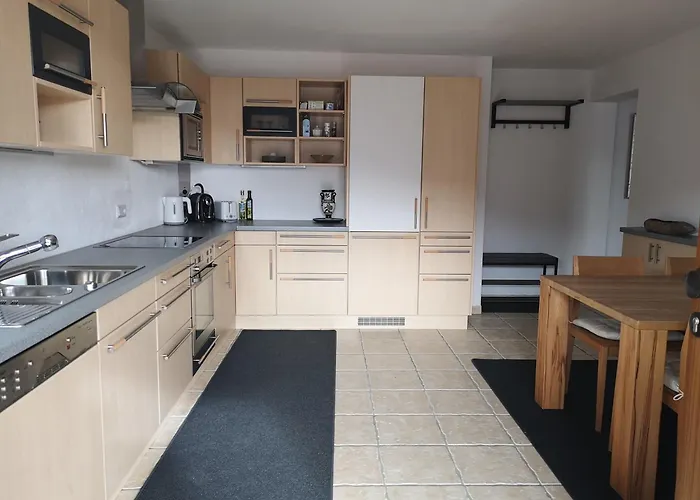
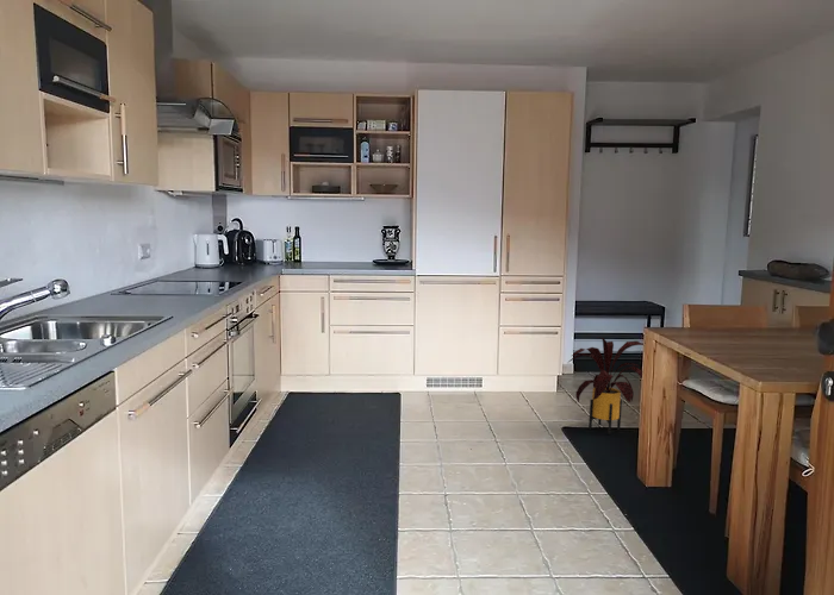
+ house plant [568,336,645,436]
